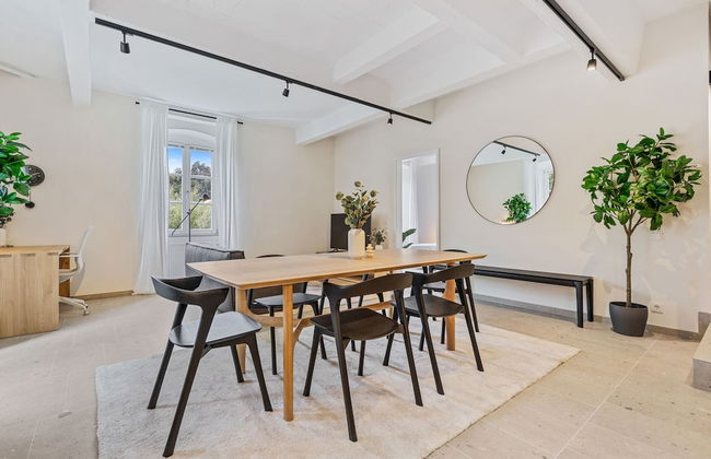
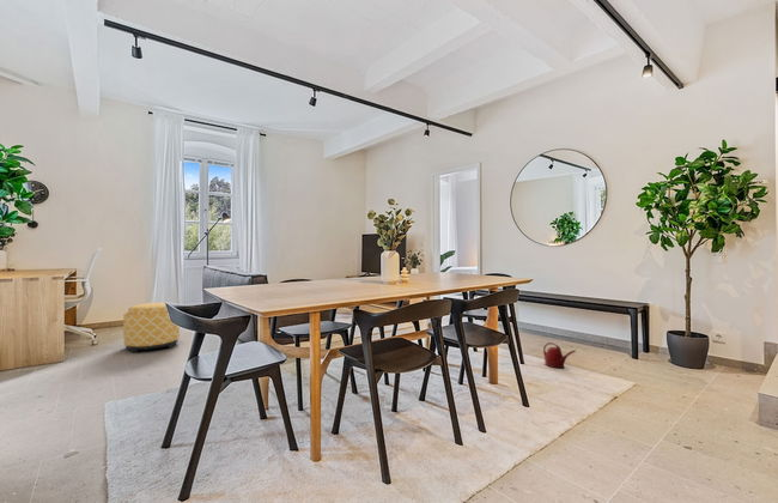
+ ottoman [122,302,181,353]
+ watering can [542,341,577,369]
